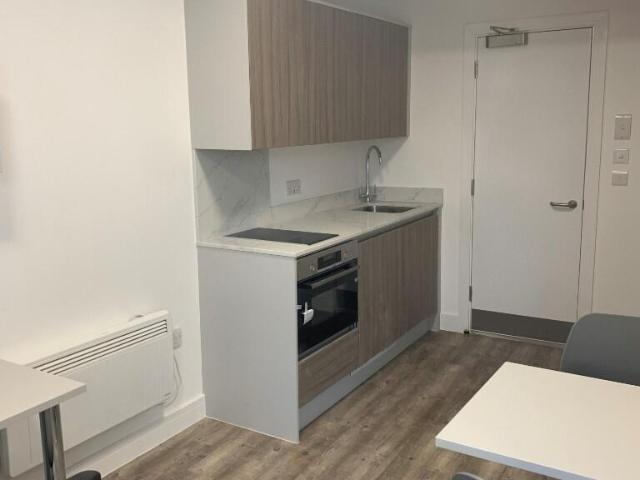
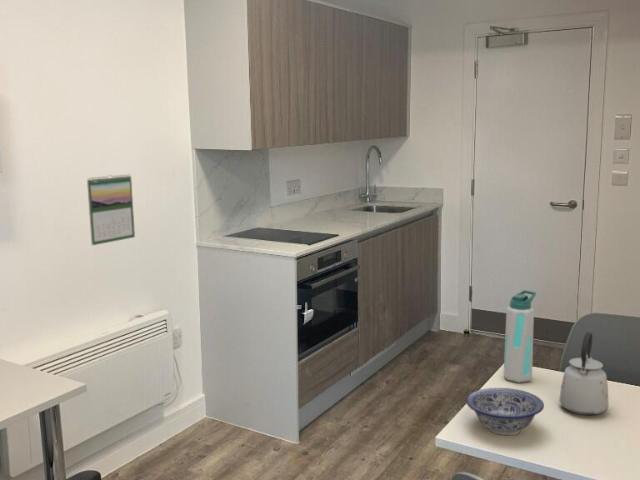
+ water bottle [503,289,537,384]
+ bowl [465,387,545,436]
+ kettle [558,331,610,416]
+ calendar [86,173,136,246]
